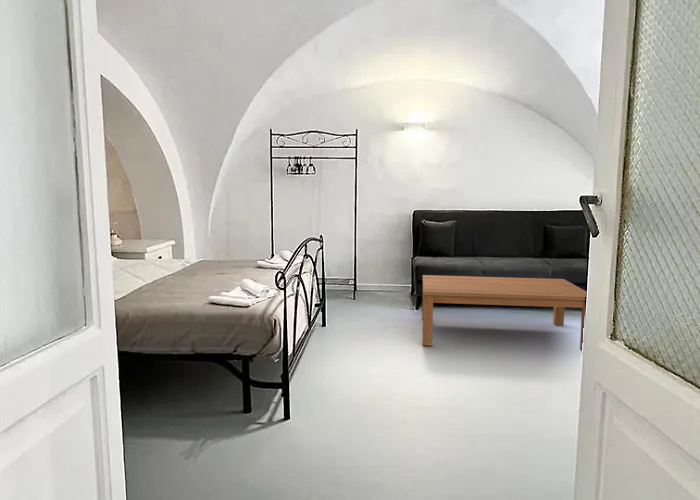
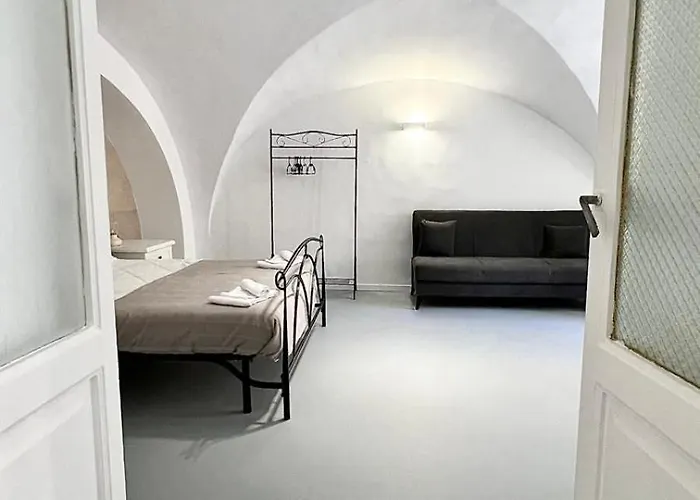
- coffee table [421,274,587,352]
